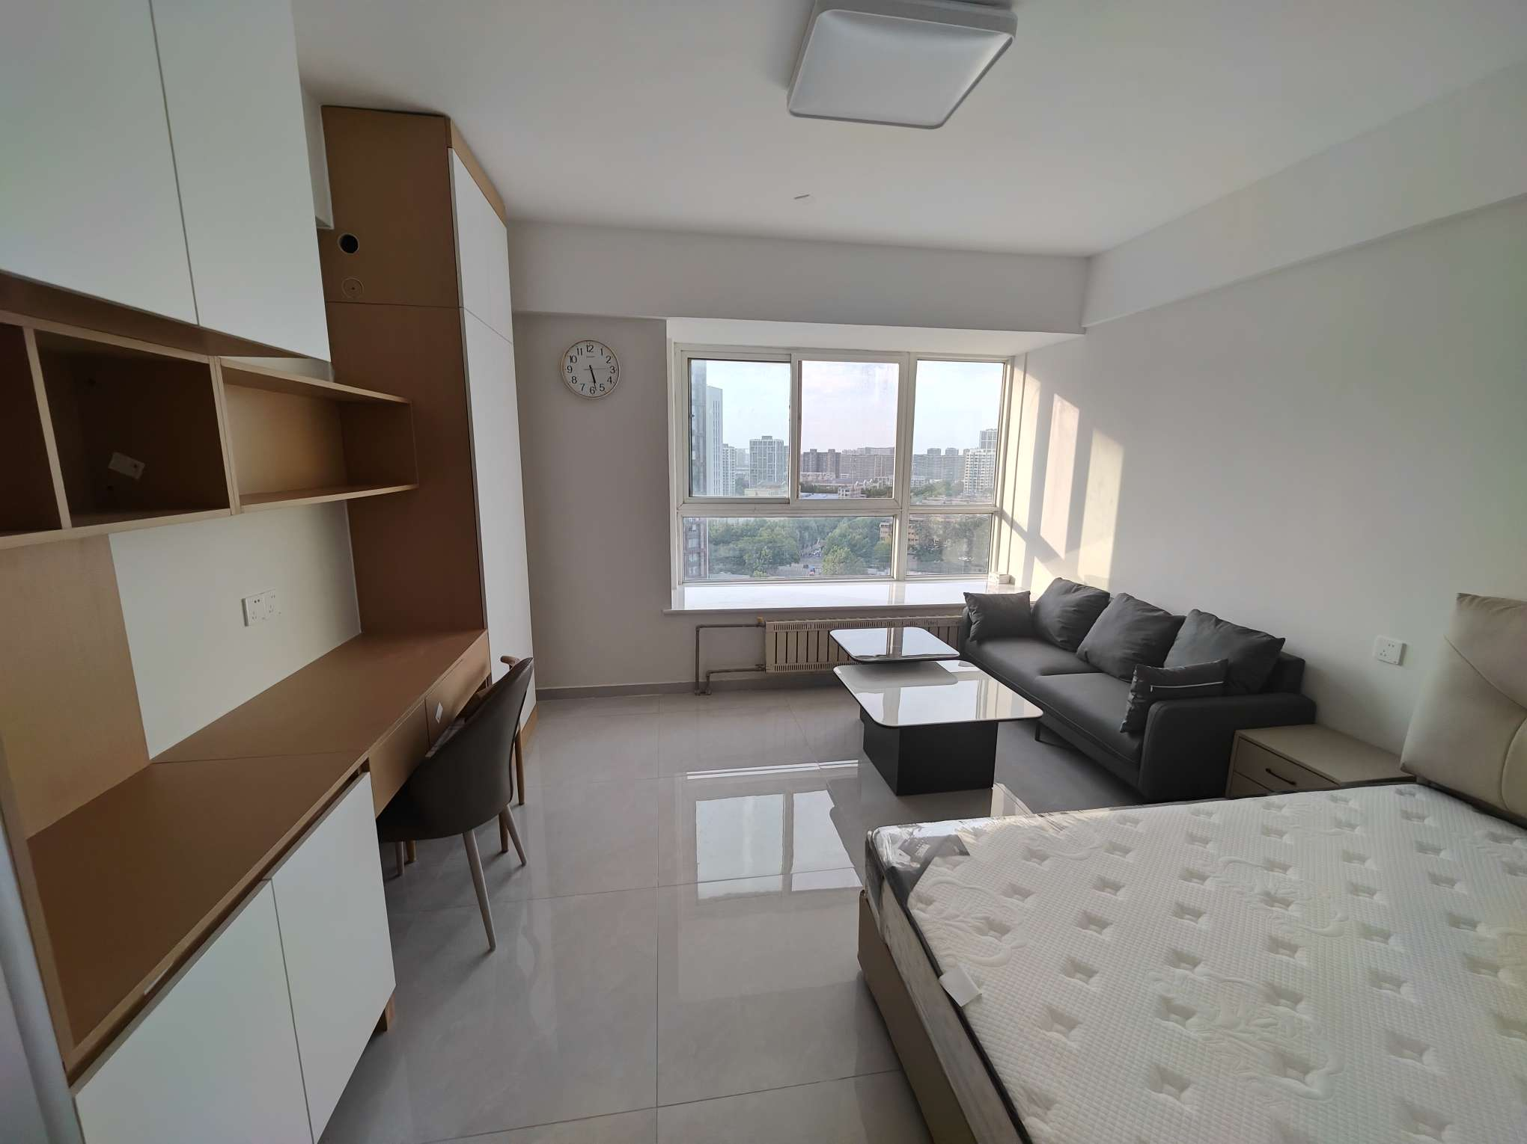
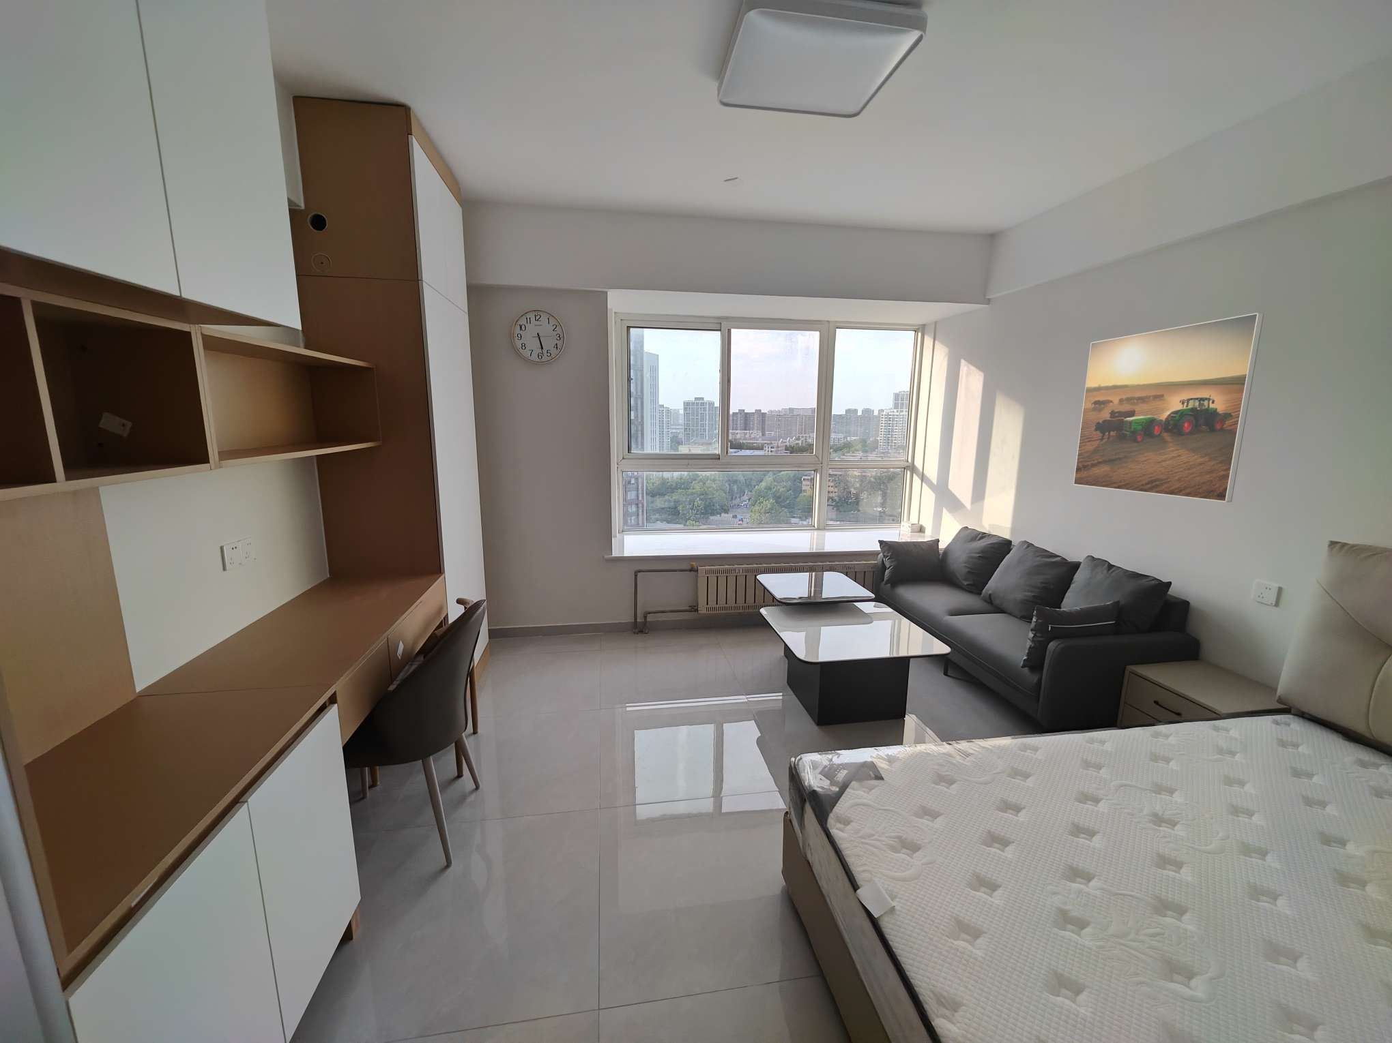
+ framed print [1073,312,1265,503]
